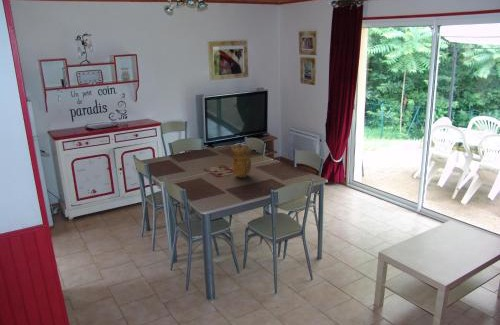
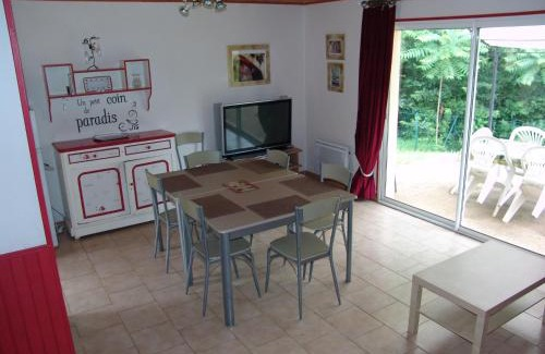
- vase [230,142,253,179]
